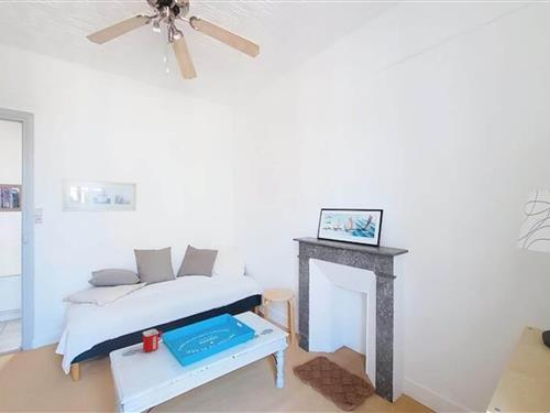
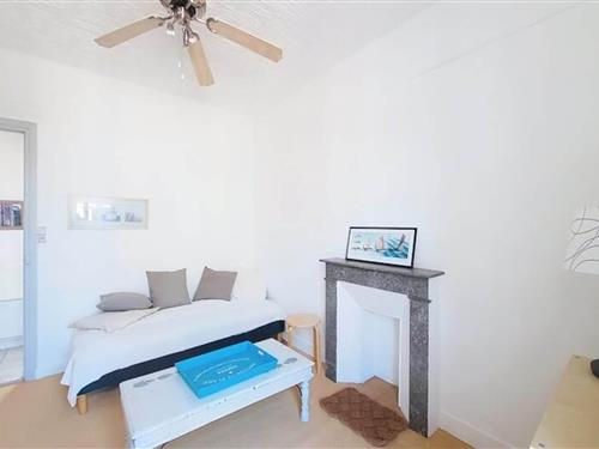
- mug [142,328,164,354]
